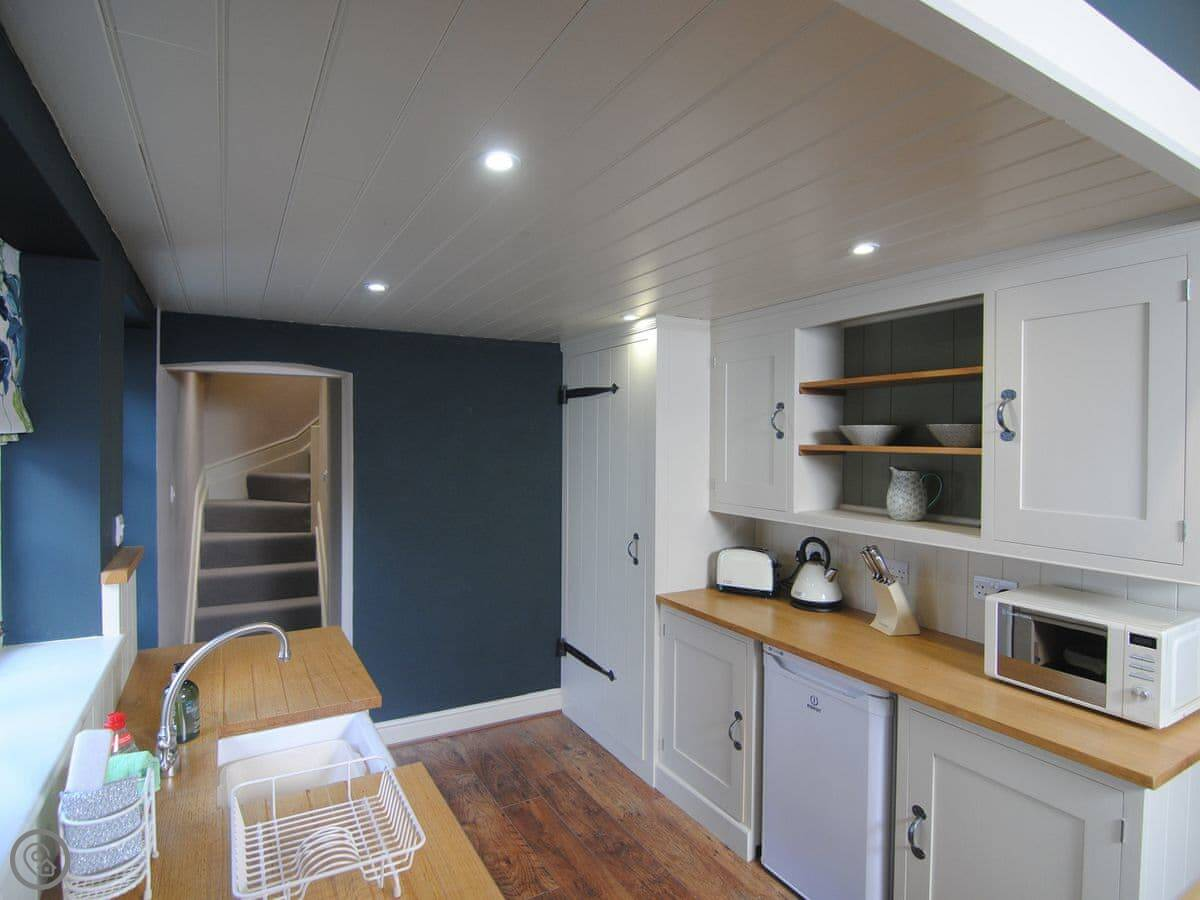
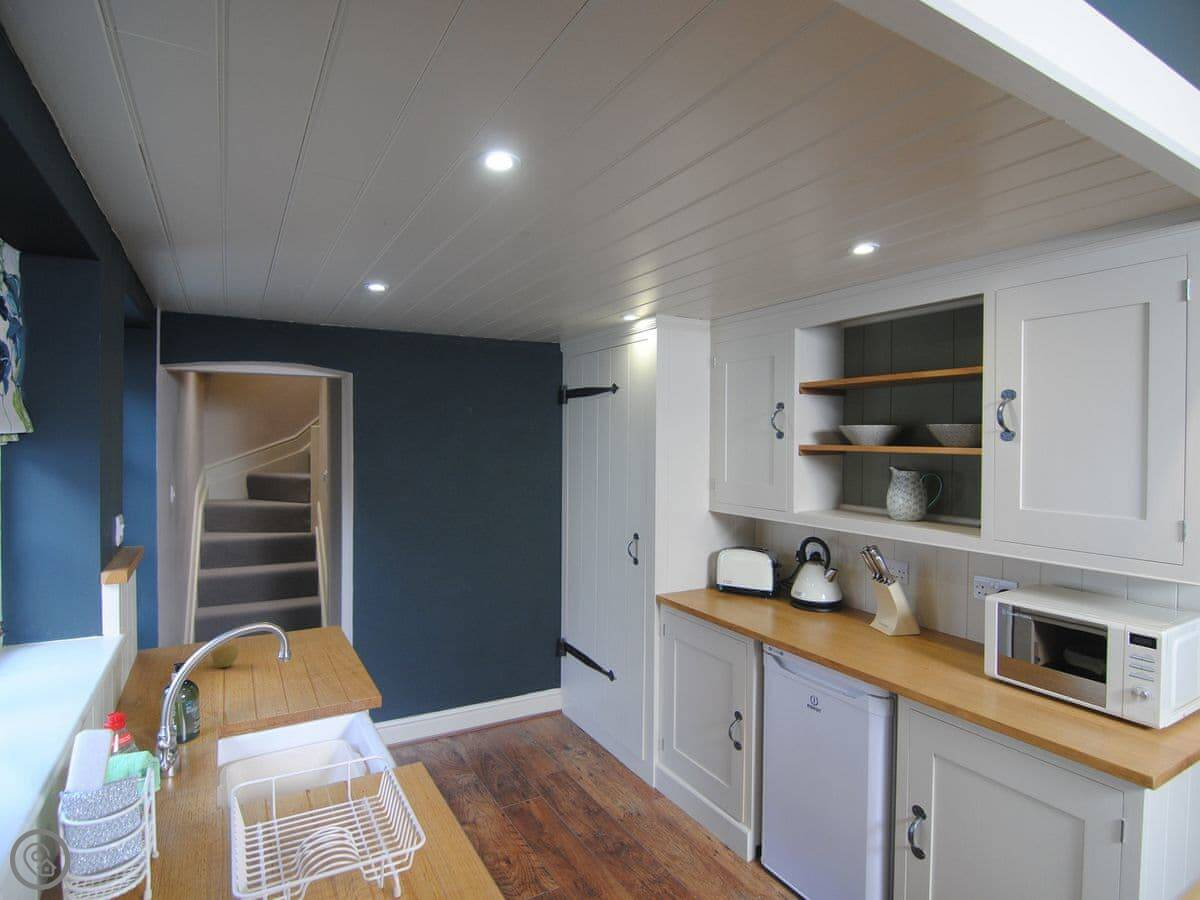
+ apple [210,642,239,669]
